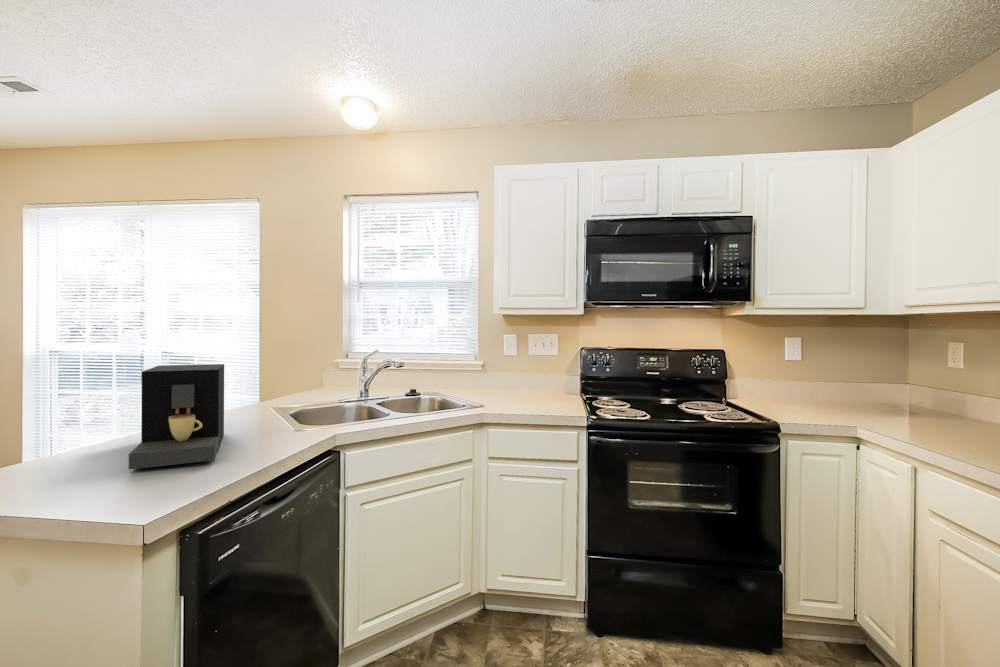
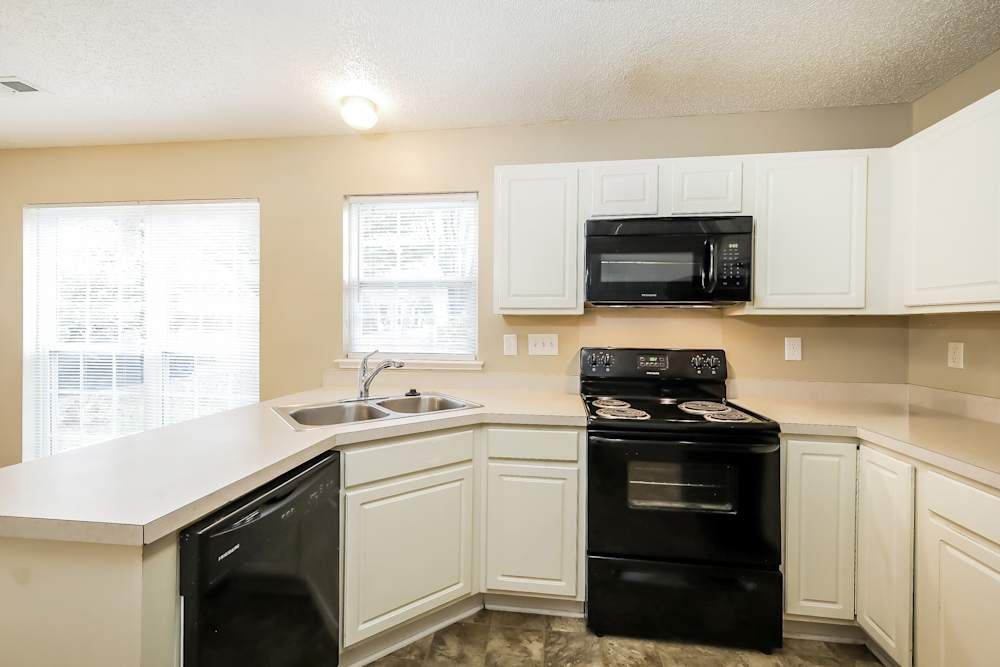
- coffee maker [128,363,225,470]
